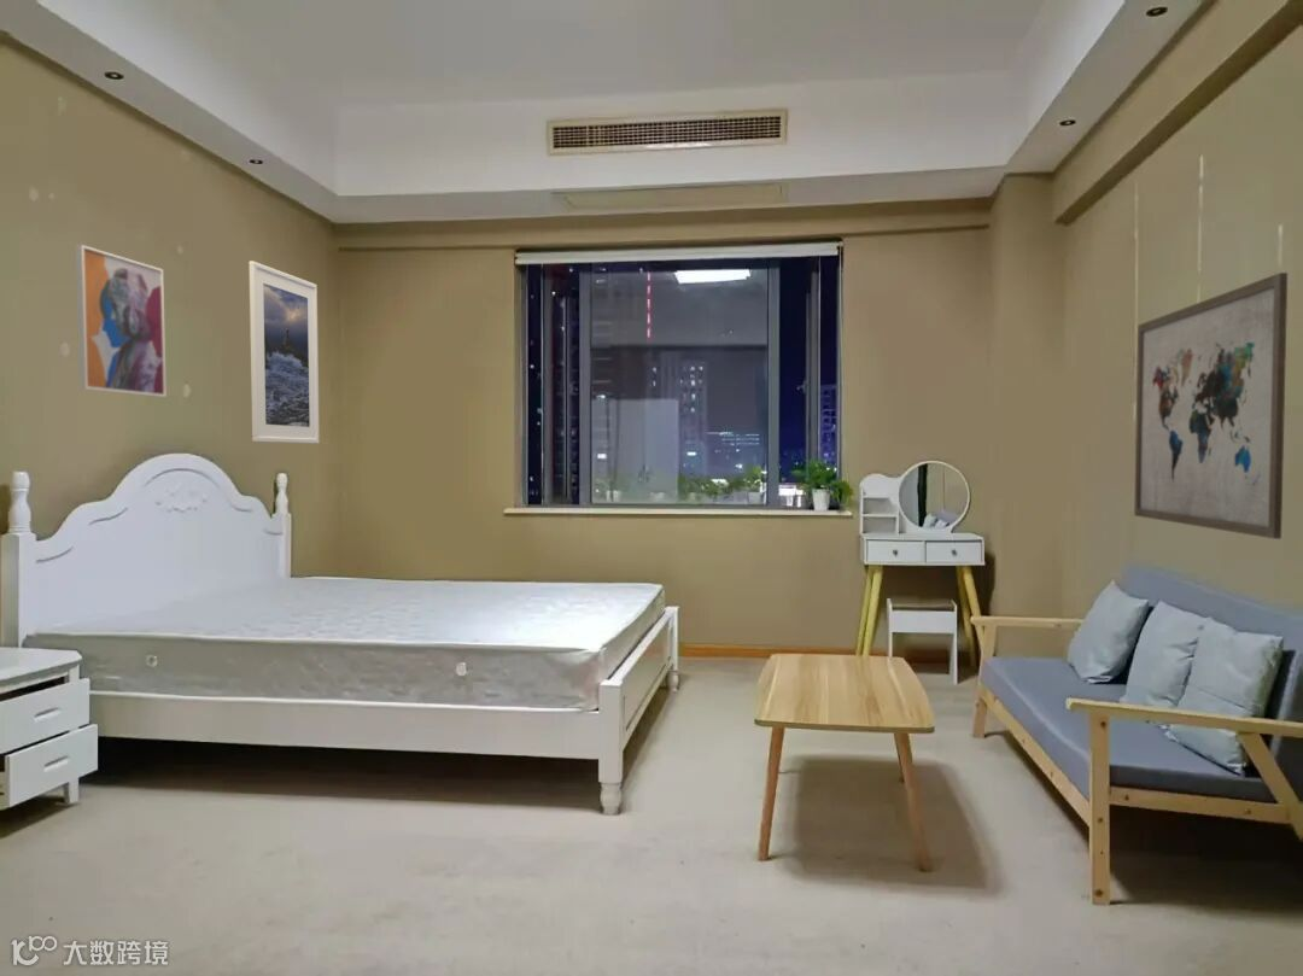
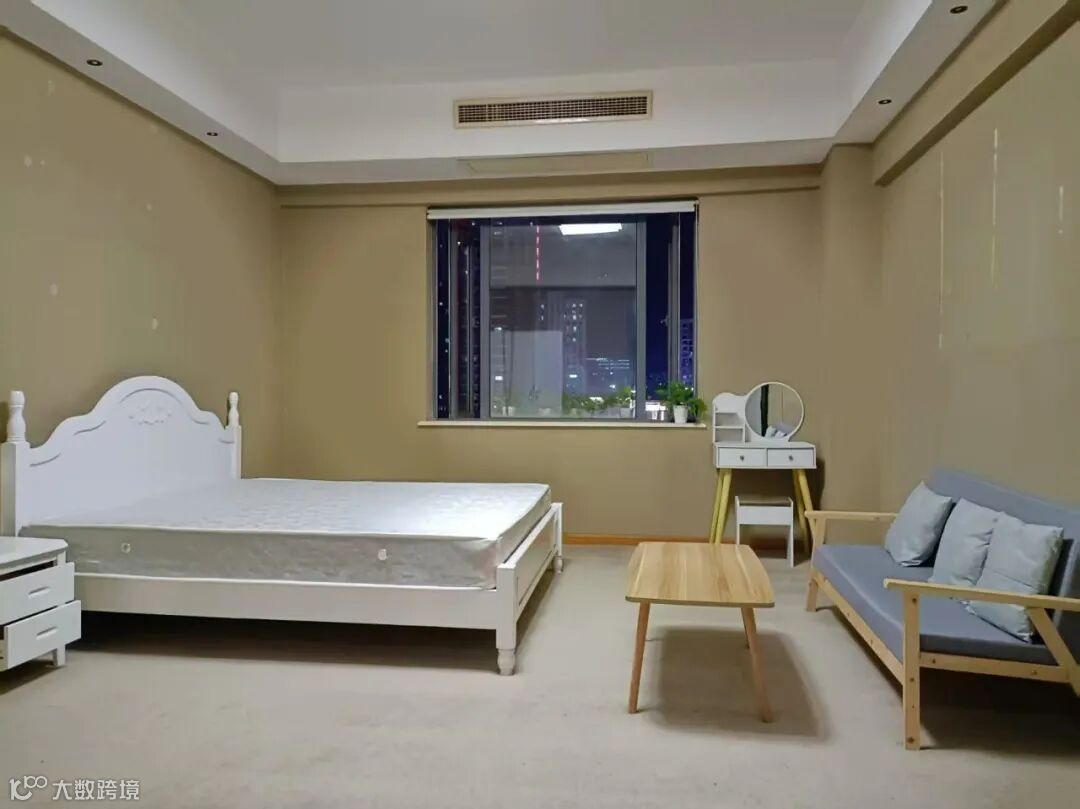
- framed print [249,259,321,445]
- wall art [74,244,168,398]
- wall art [1133,271,1289,540]
